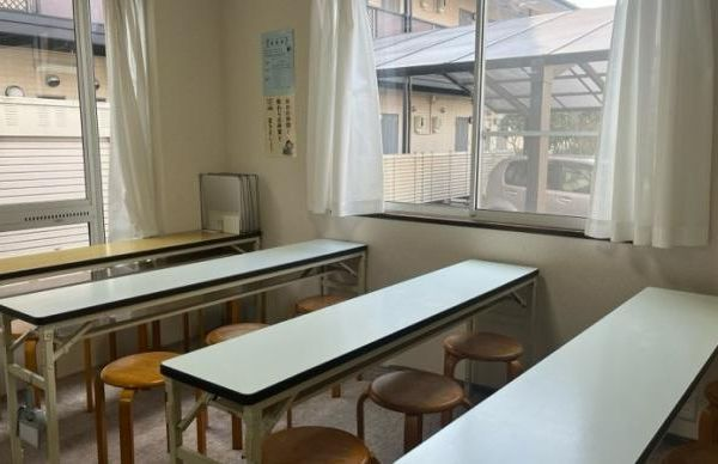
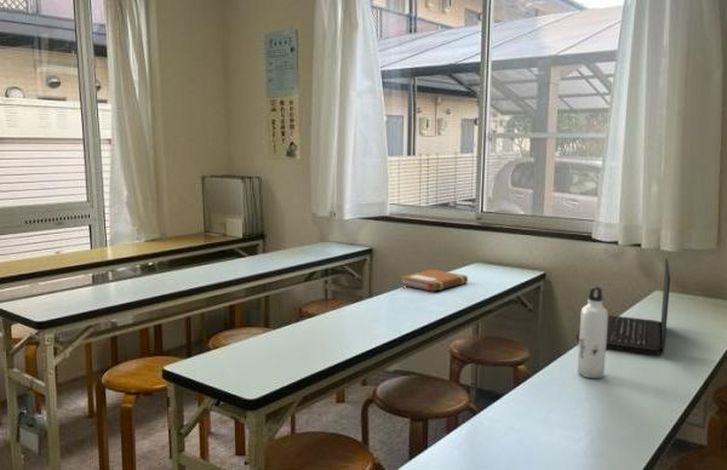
+ notebook [399,269,469,293]
+ water bottle [577,286,609,379]
+ laptop [574,258,671,356]
